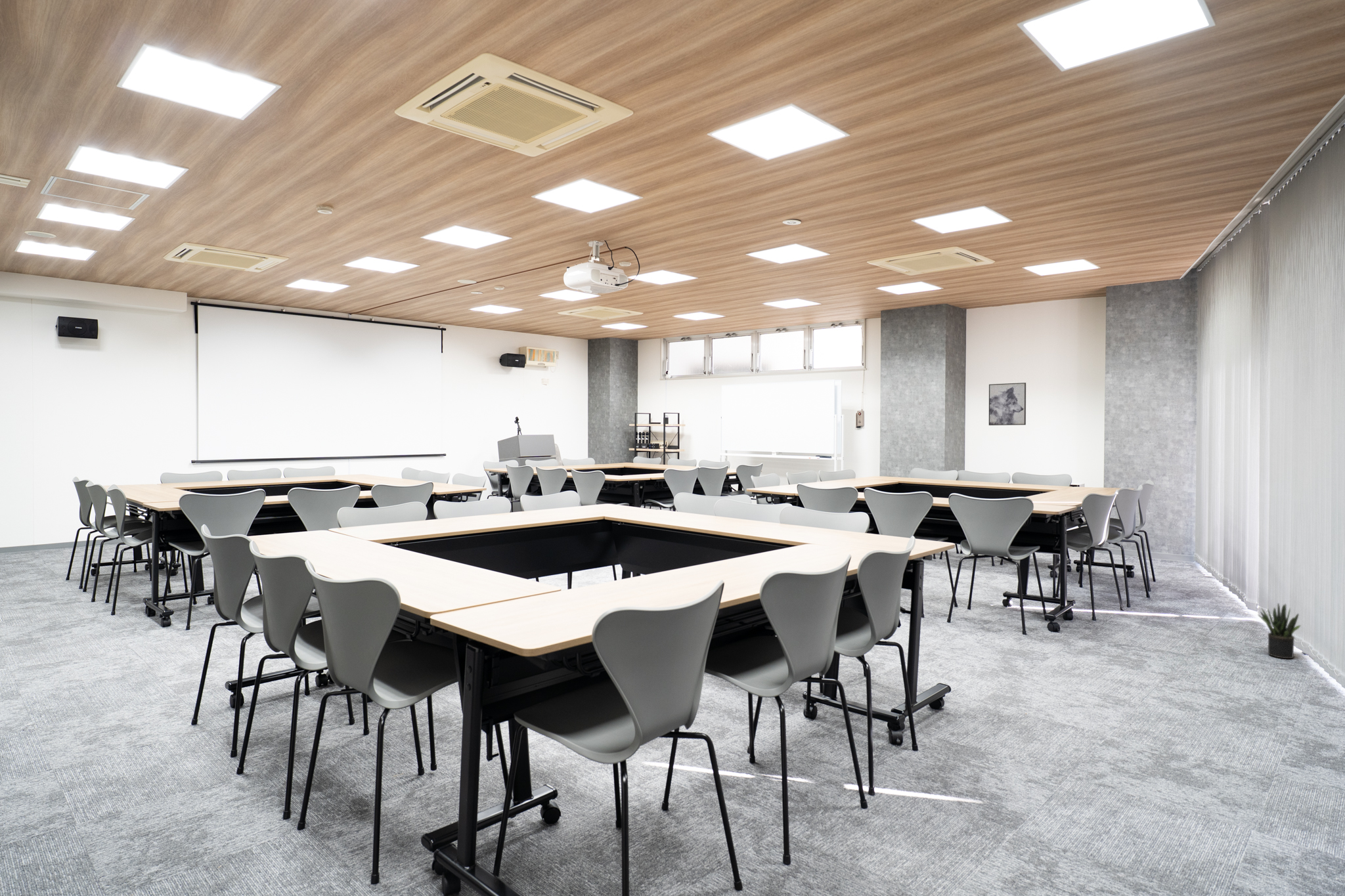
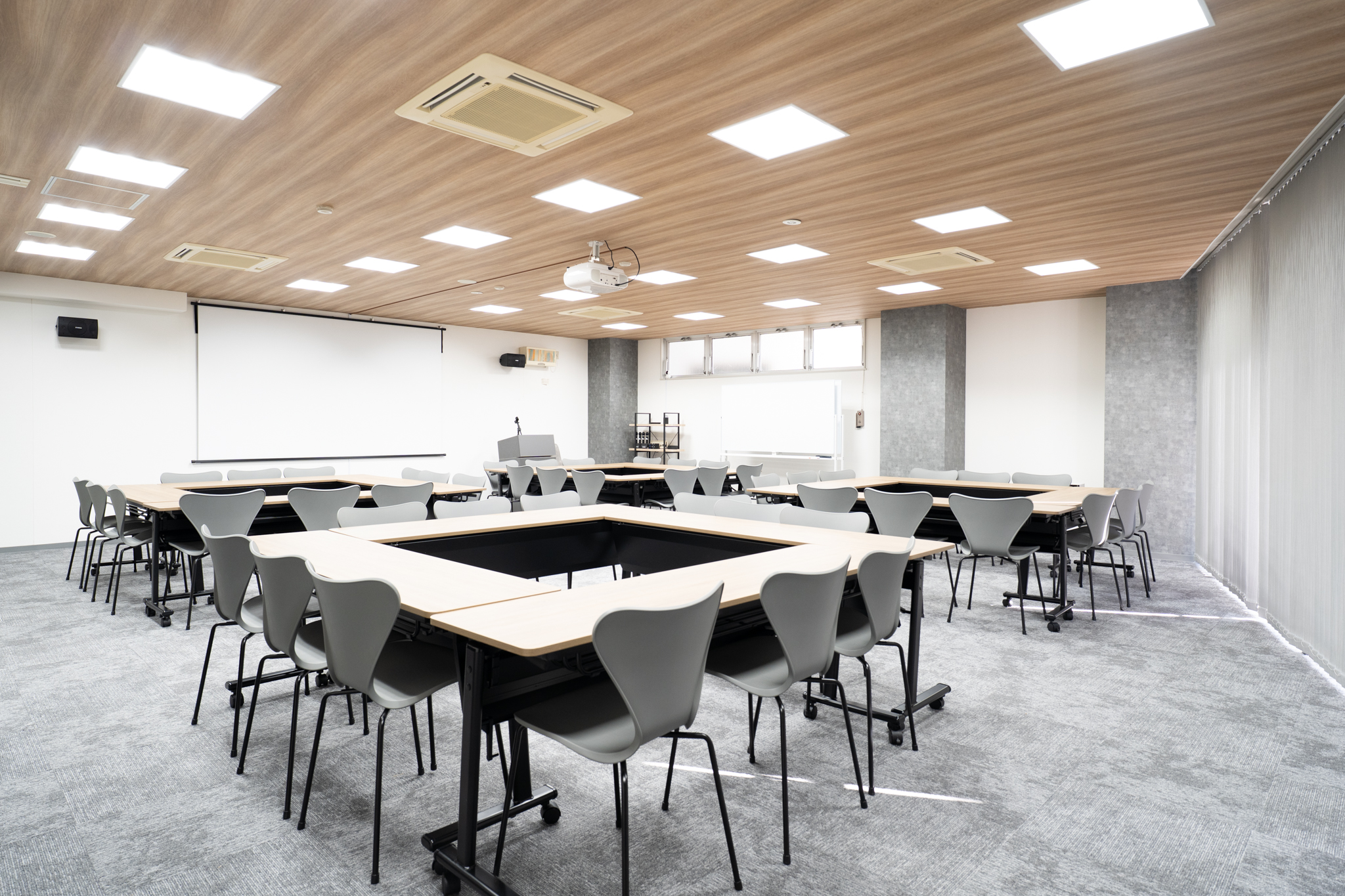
- wall art [988,382,1026,426]
- potted plant [1257,602,1302,659]
